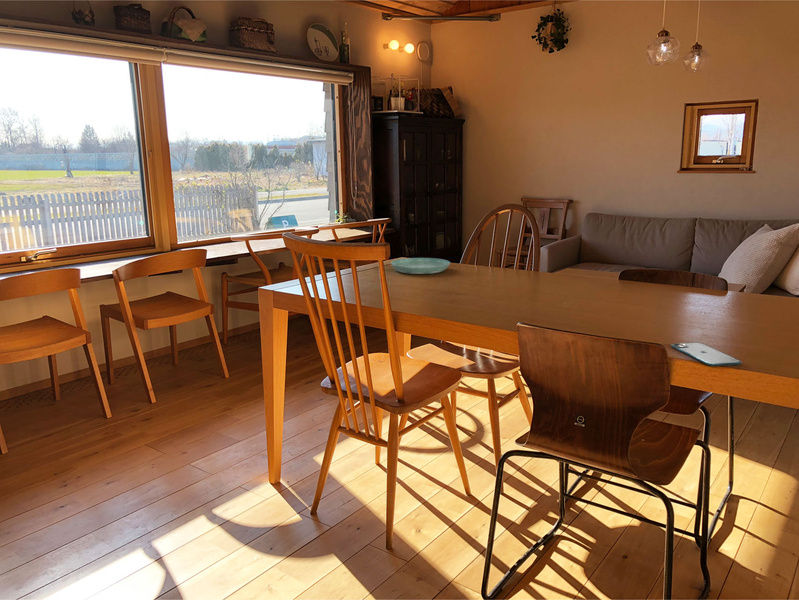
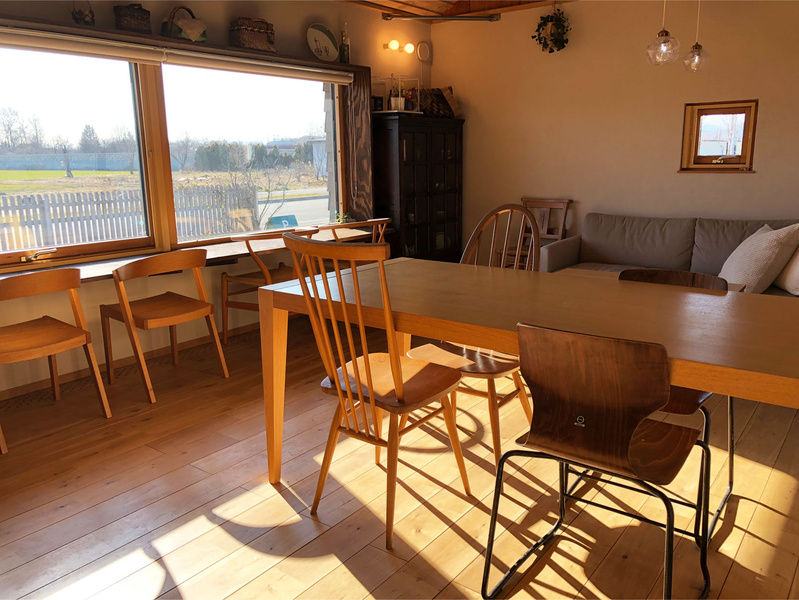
- saucer [390,257,451,275]
- smartphone [670,341,742,367]
